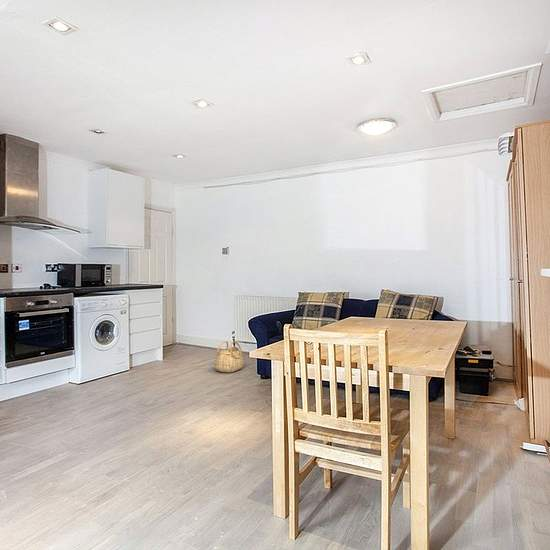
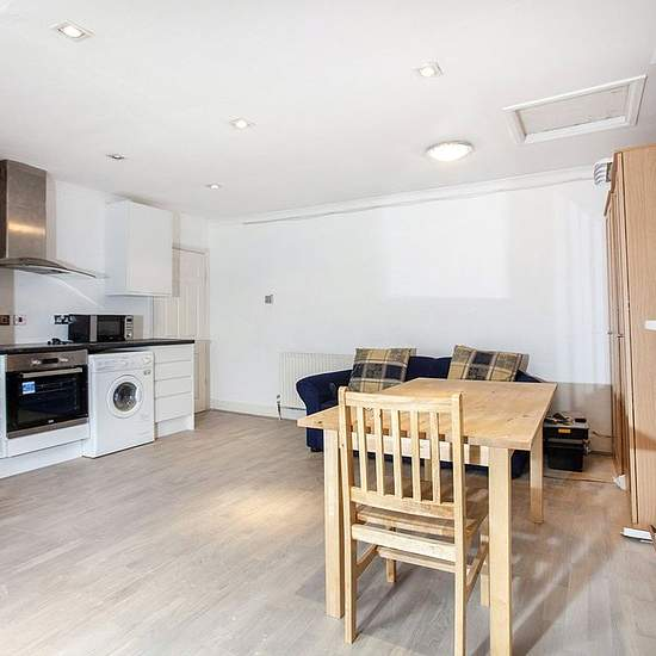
- basket [214,340,245,373]
